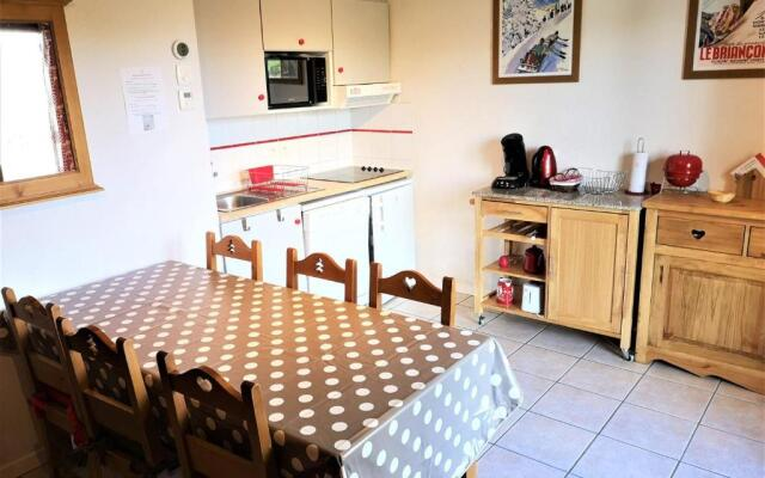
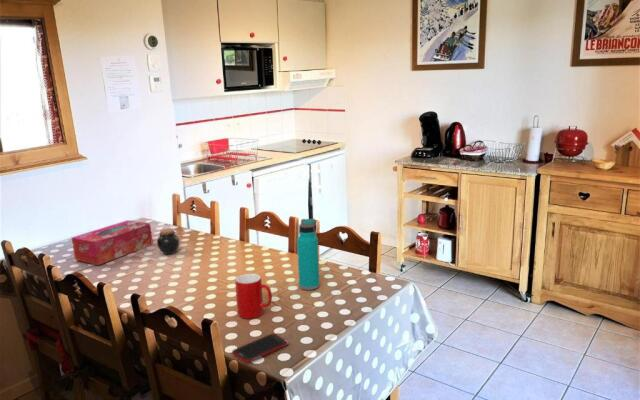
+ water bottle [296,218,321,291]
+ jar [156,227,180,255]
+ cell phone [231,332,289,364]
+ cup [234,273,273,320]
+ tissue box [71,219,154,266]
